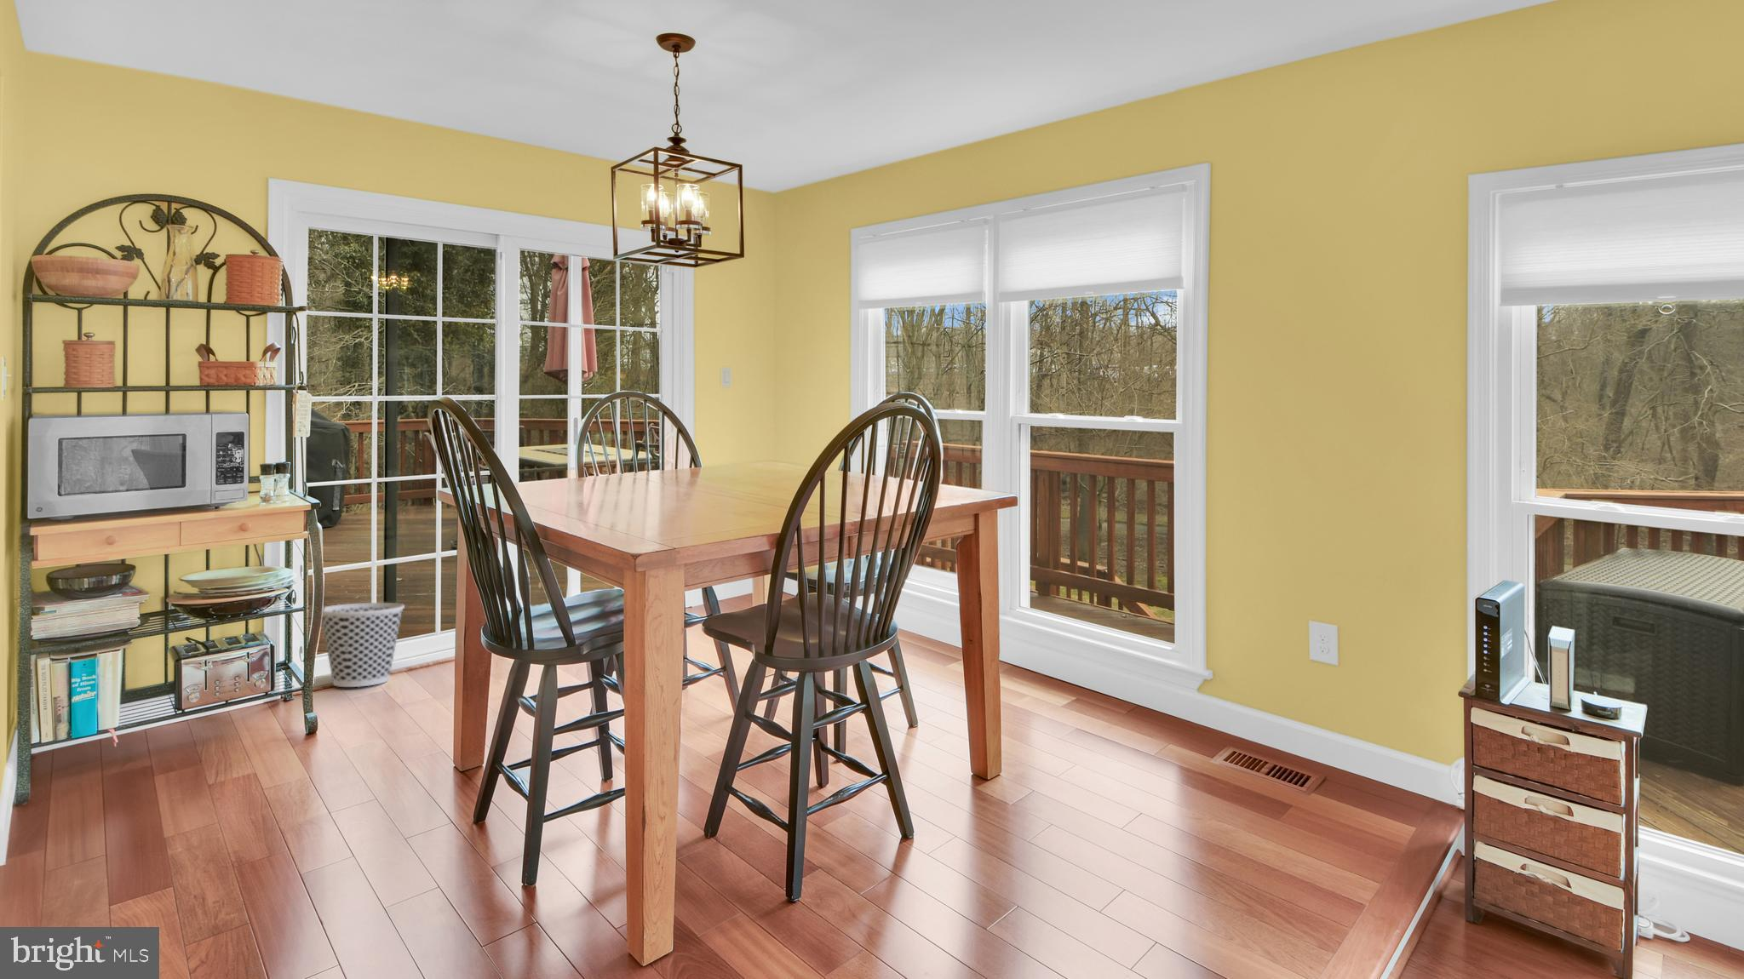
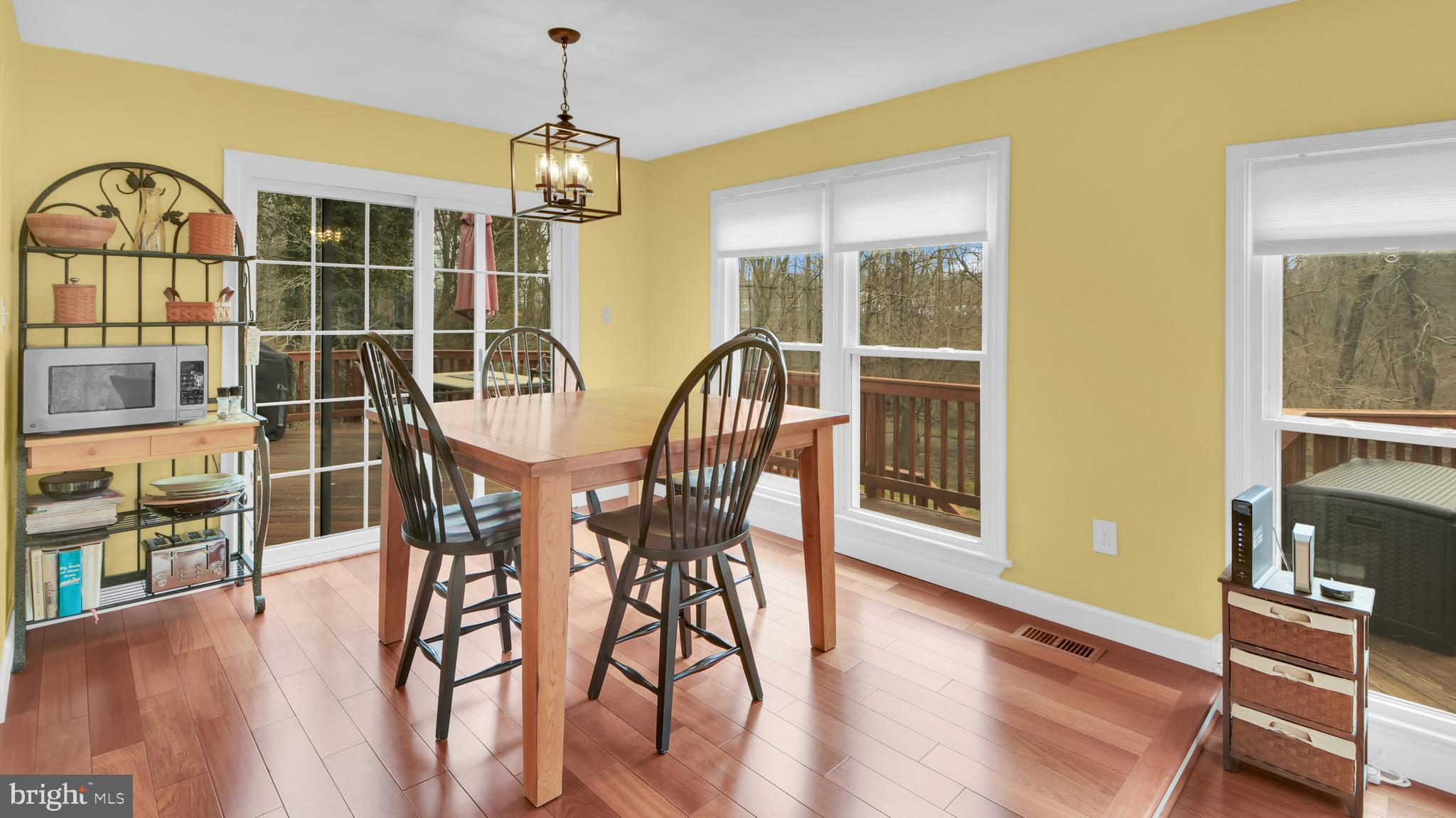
- wastebasket [321,602,405,688]
